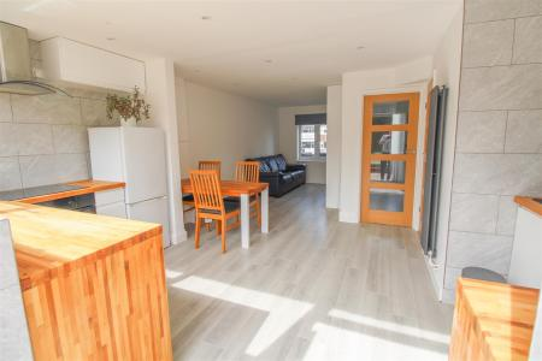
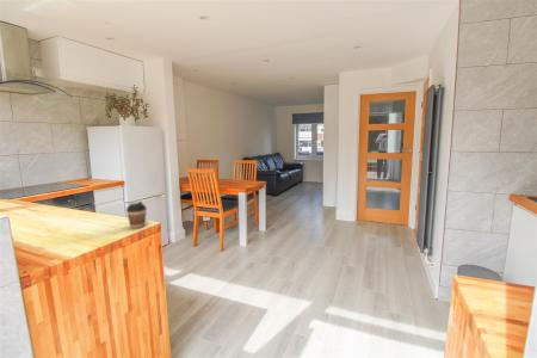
+ coffee cup [125,200,148,229]
